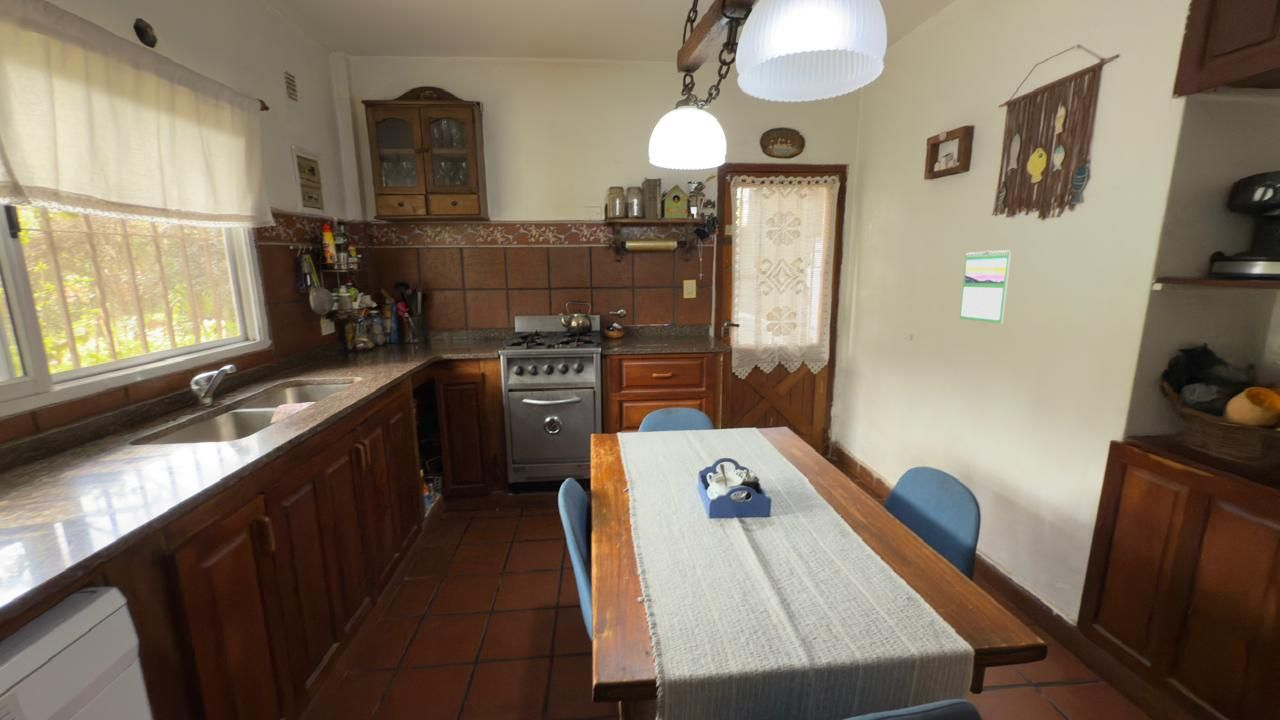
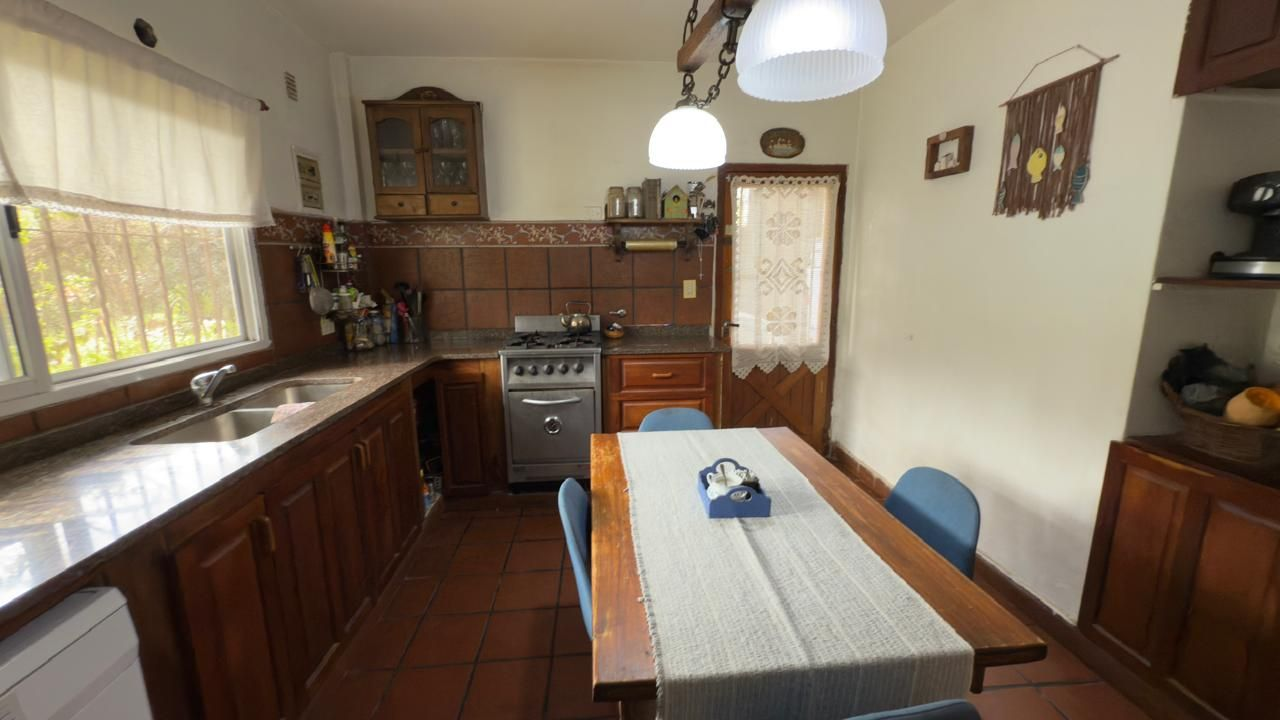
- calendar [958,249,1012,325]
